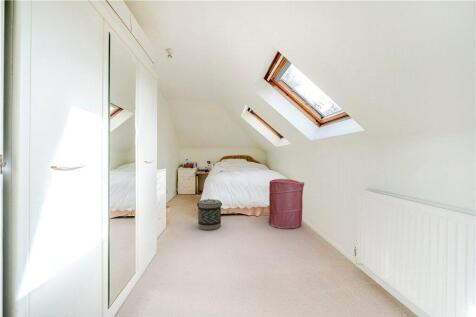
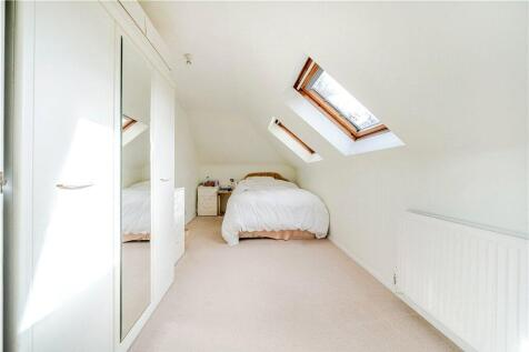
- laundry hamper [268,178,305,229]
- basket [196,198,223,231]
